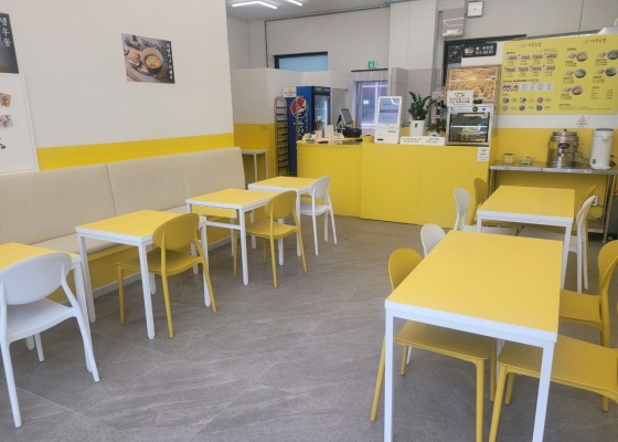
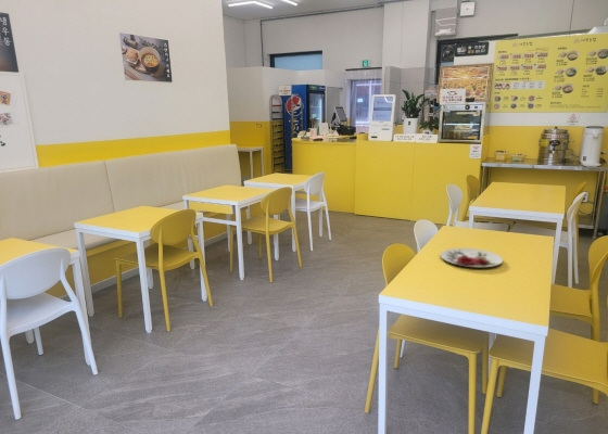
+ plate [440,247,504,268]
